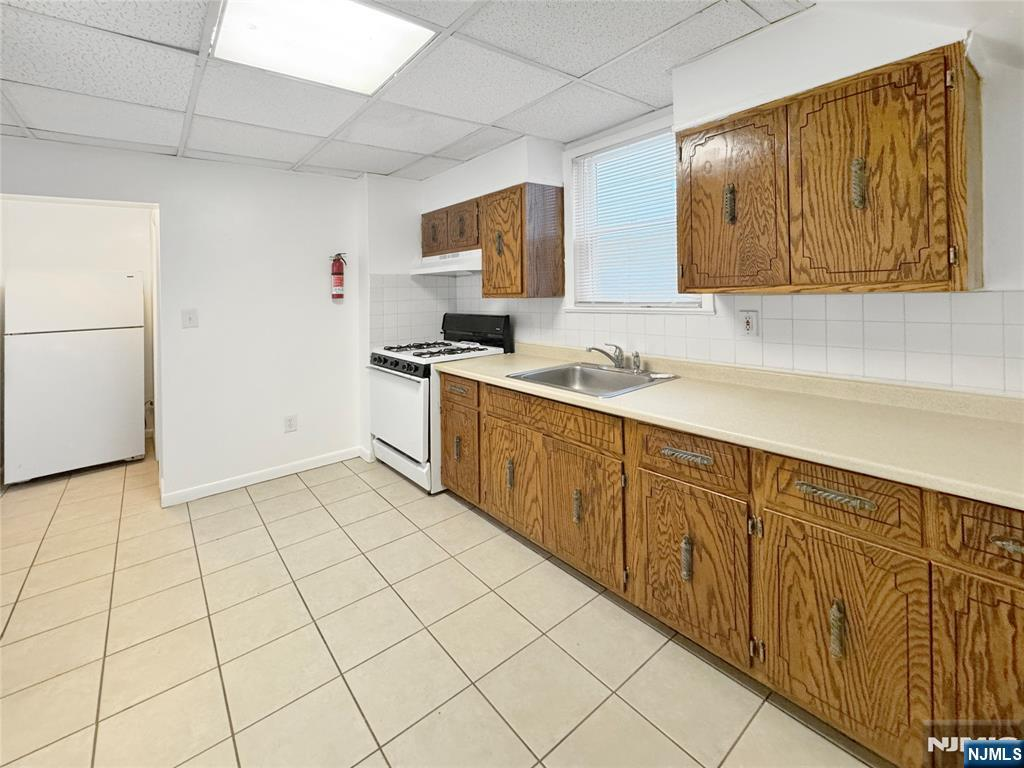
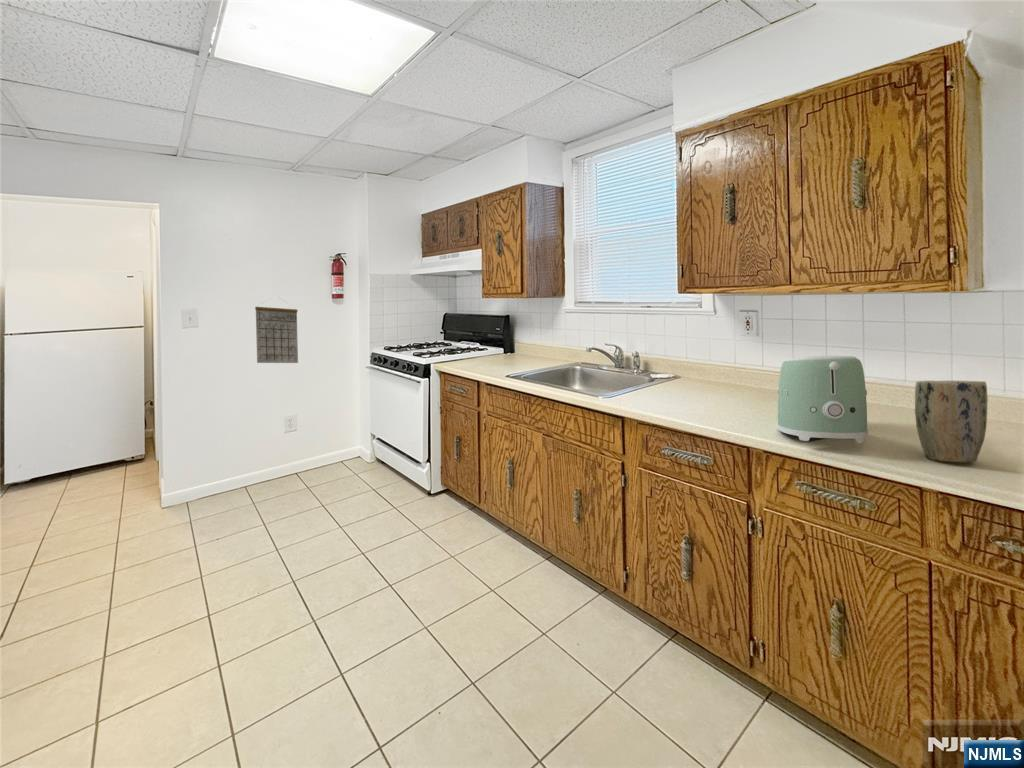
+ plant pot [914,380,989,463]
+ toaster [776,354,869,444]
+ calendar [254,297,299,364]
